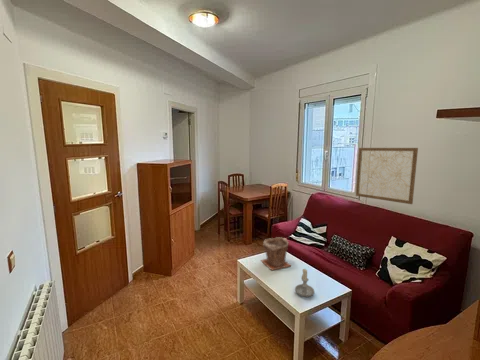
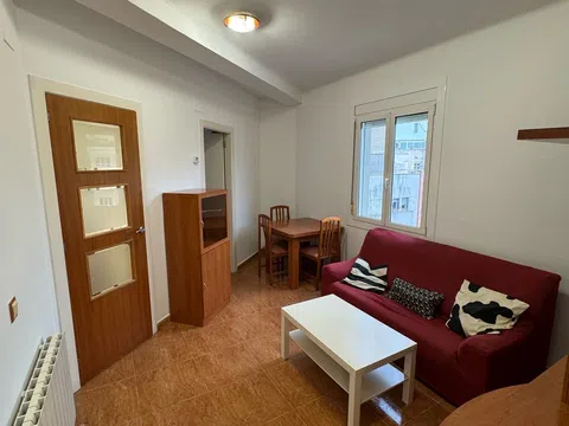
- candle [294,268,315,298]
- wall art [355,147,419,205]
- plant pot [260,236,292,271]
